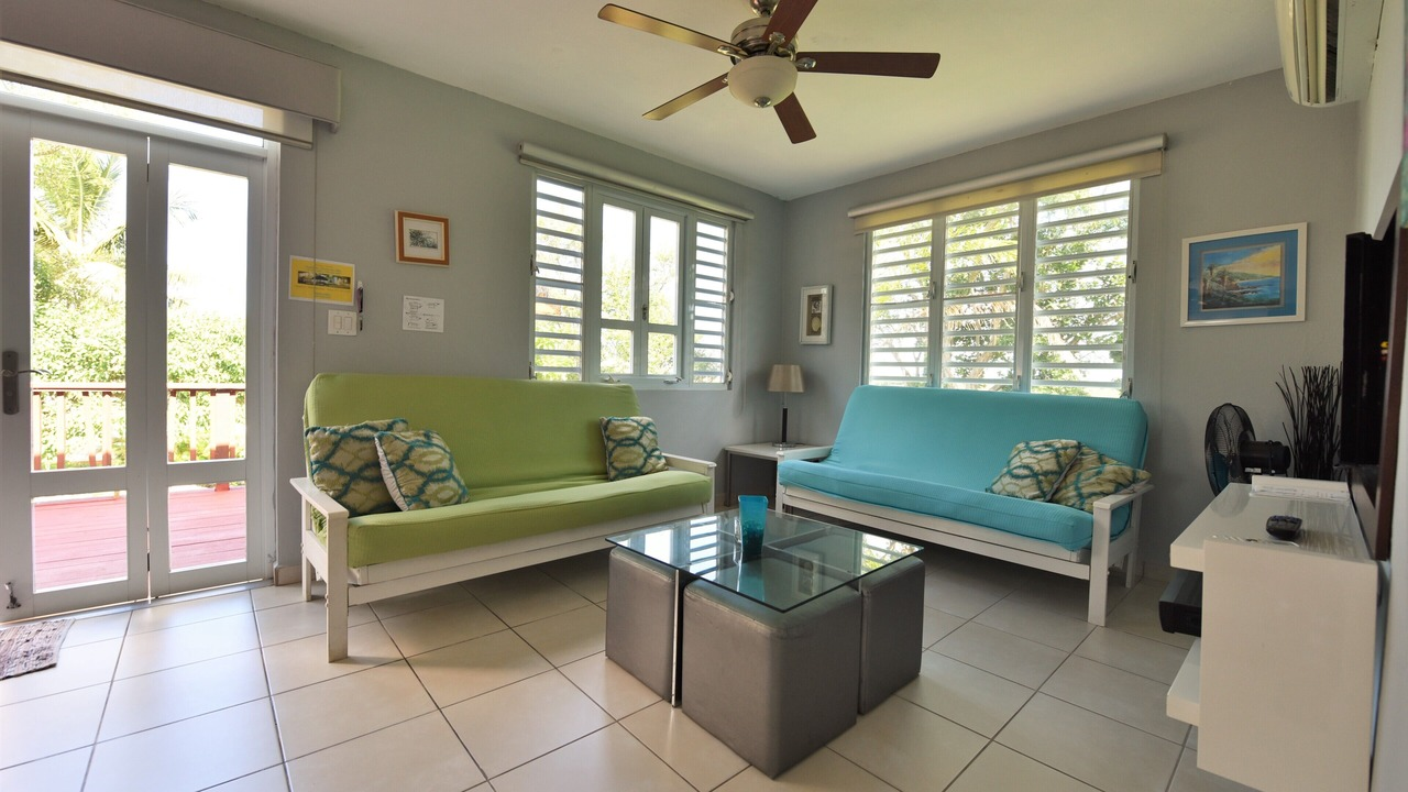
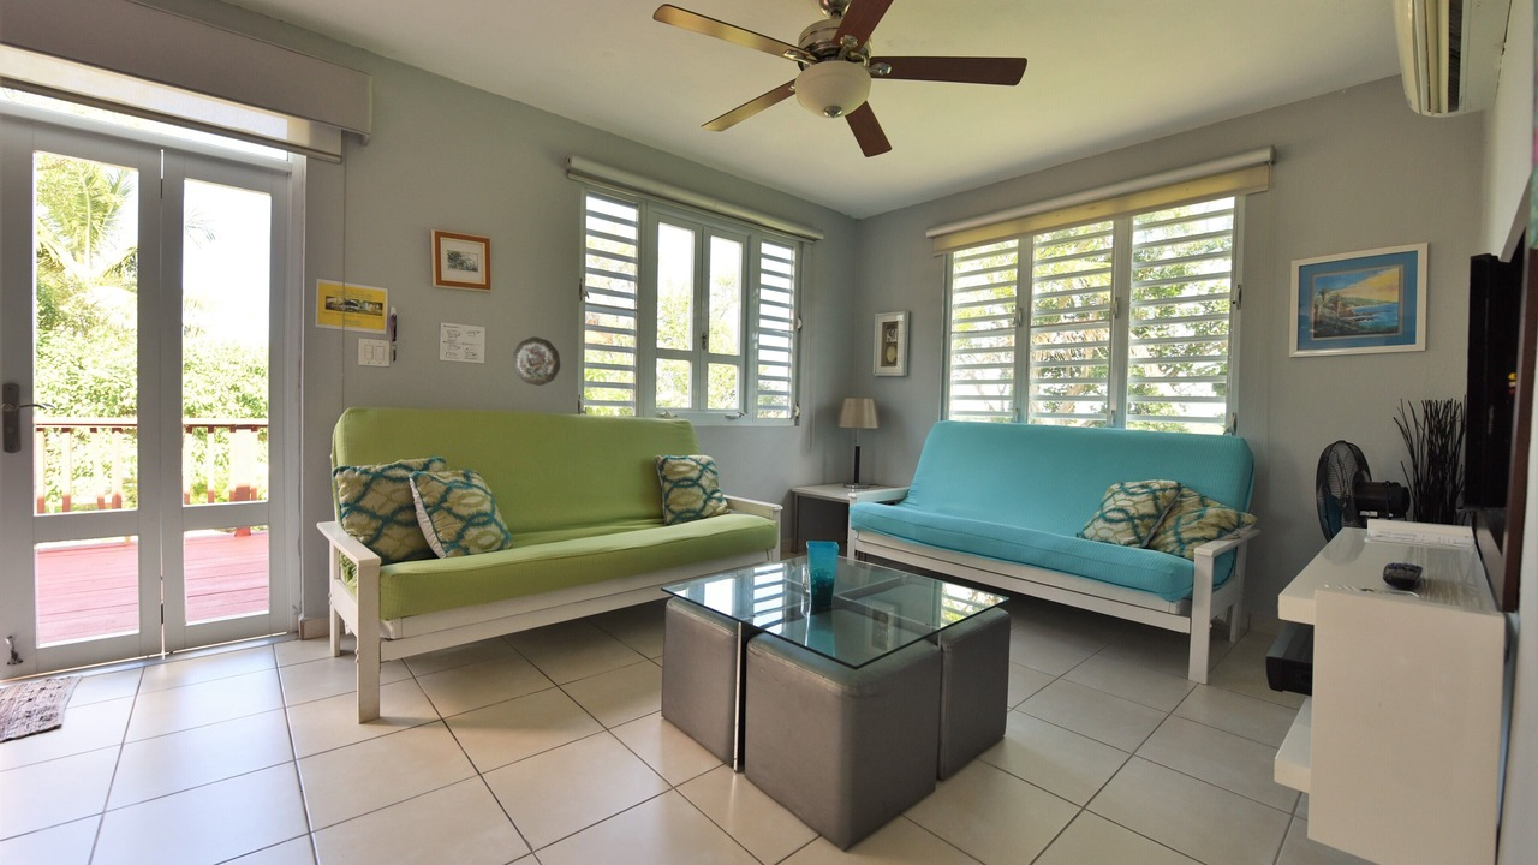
+ decorative plate [512,336,561,387]
